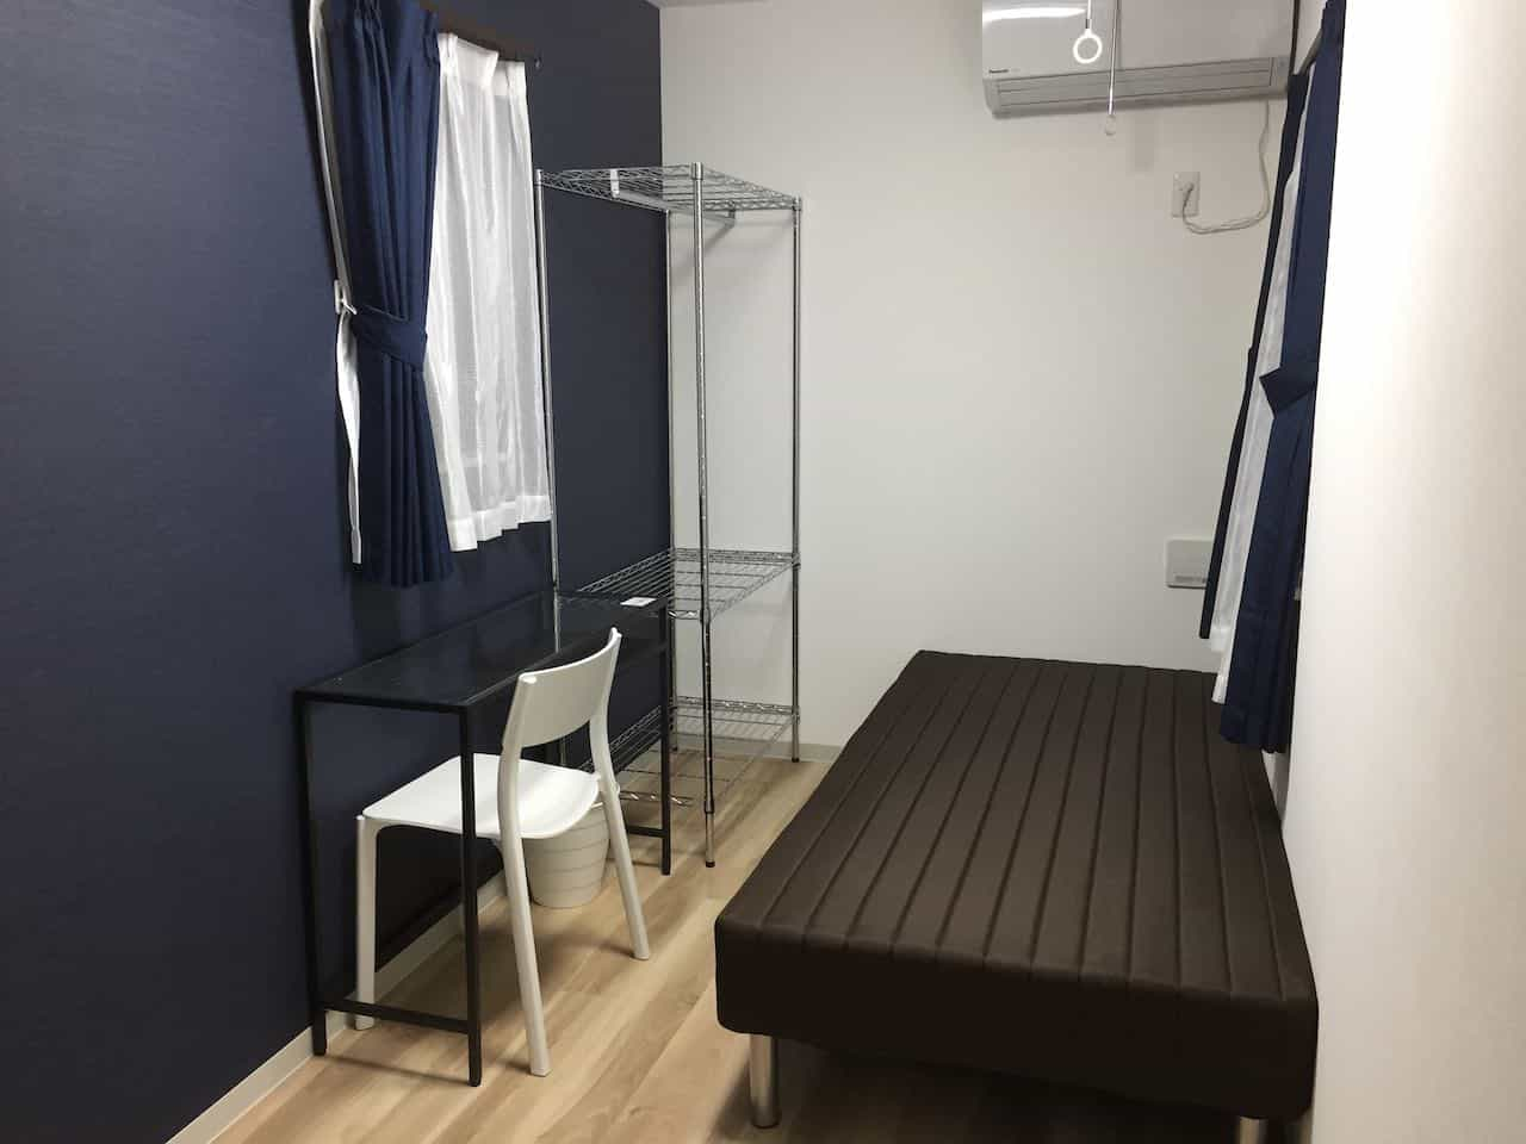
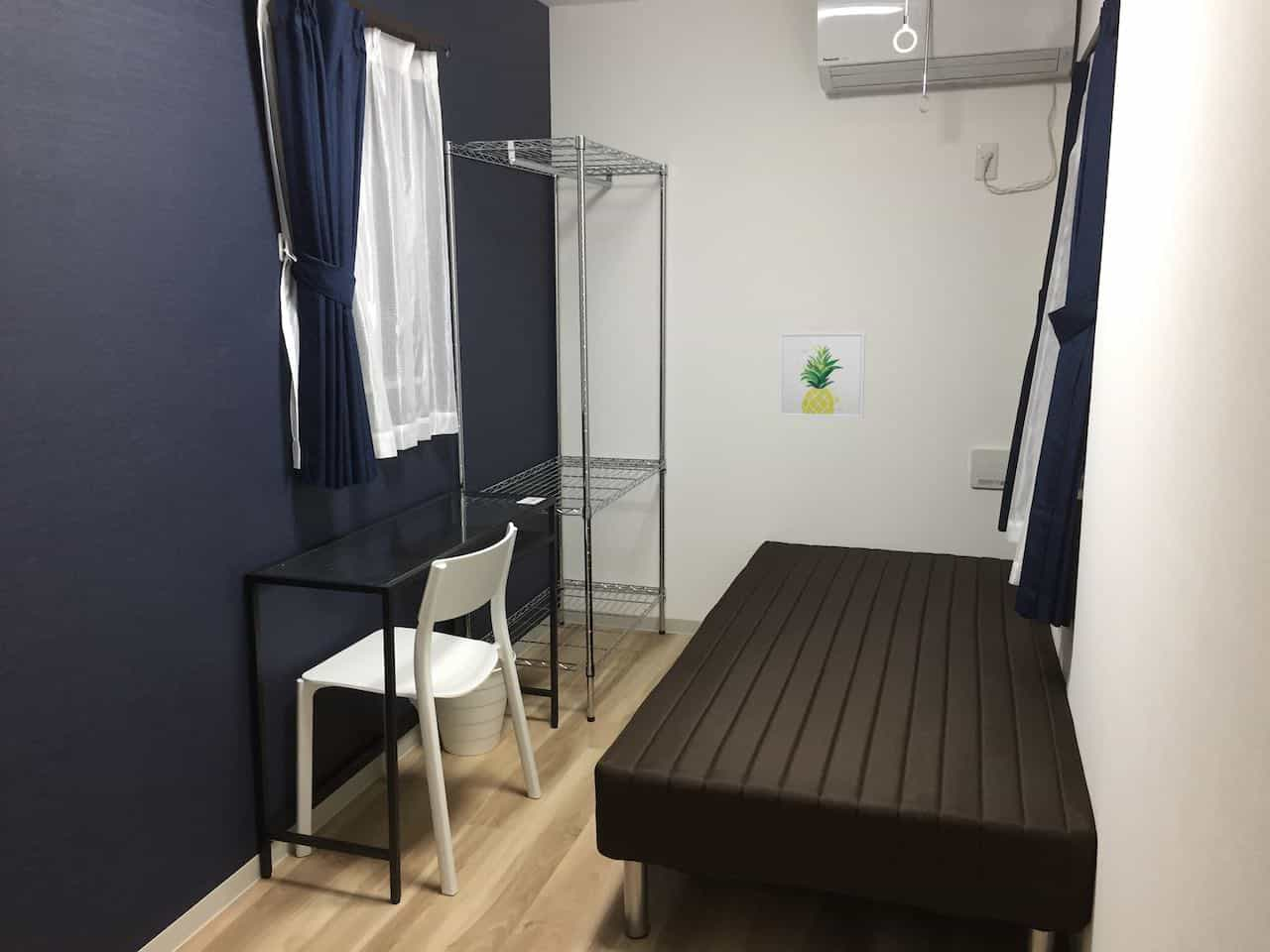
+ wall art [778,331,866,418]
